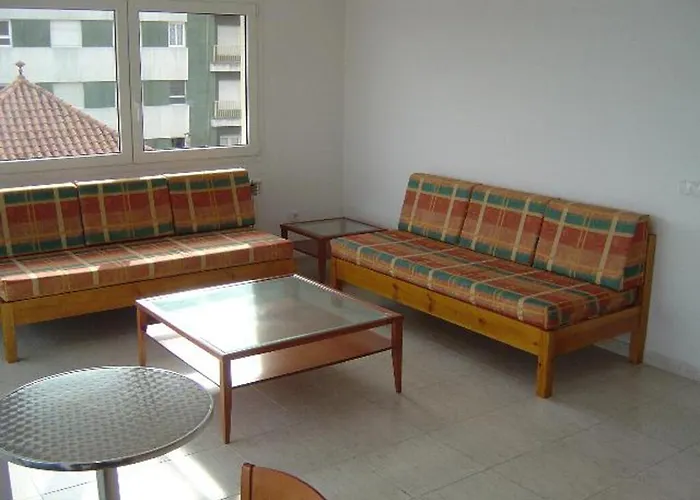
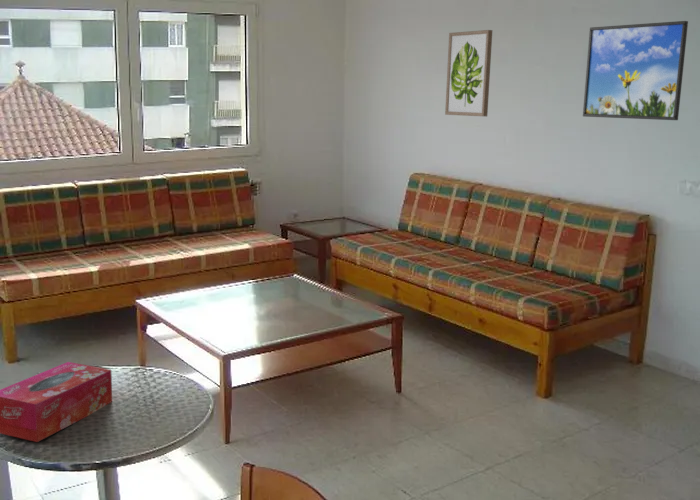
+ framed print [582,20,689,121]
+ tissue box [0,361,113,443]
+ wall art [444,29,493,117]
